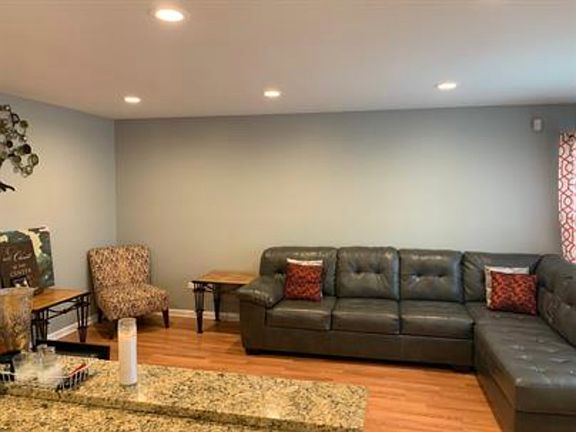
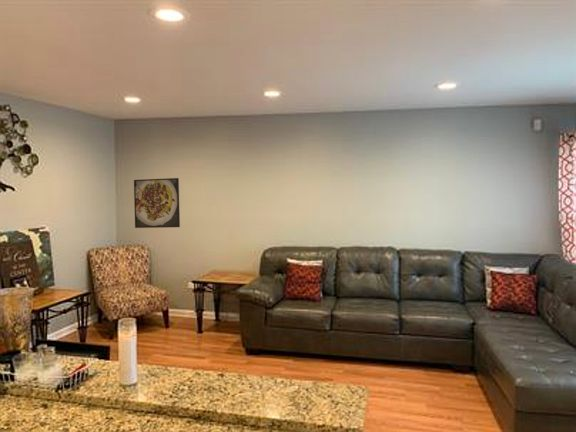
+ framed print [133,177,181,229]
